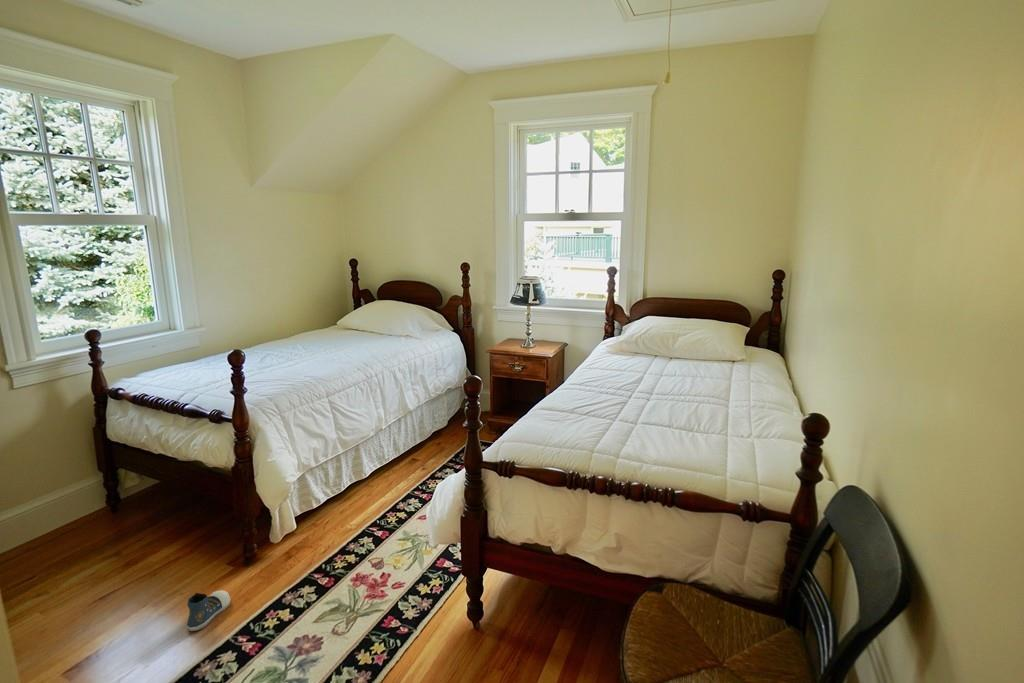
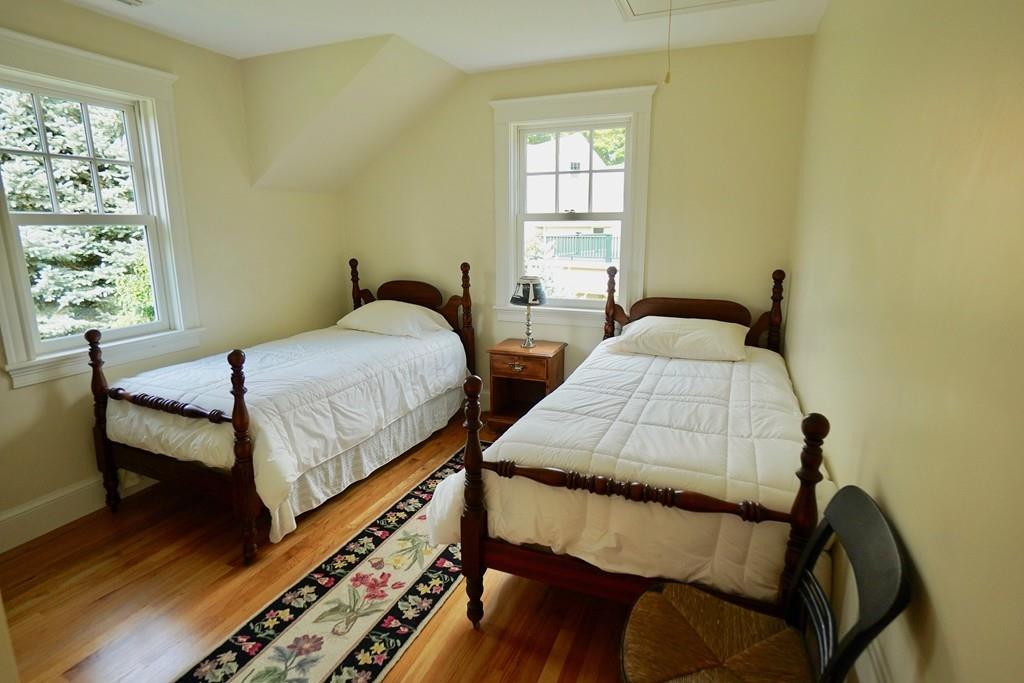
- shoe [186,589,231,632]
